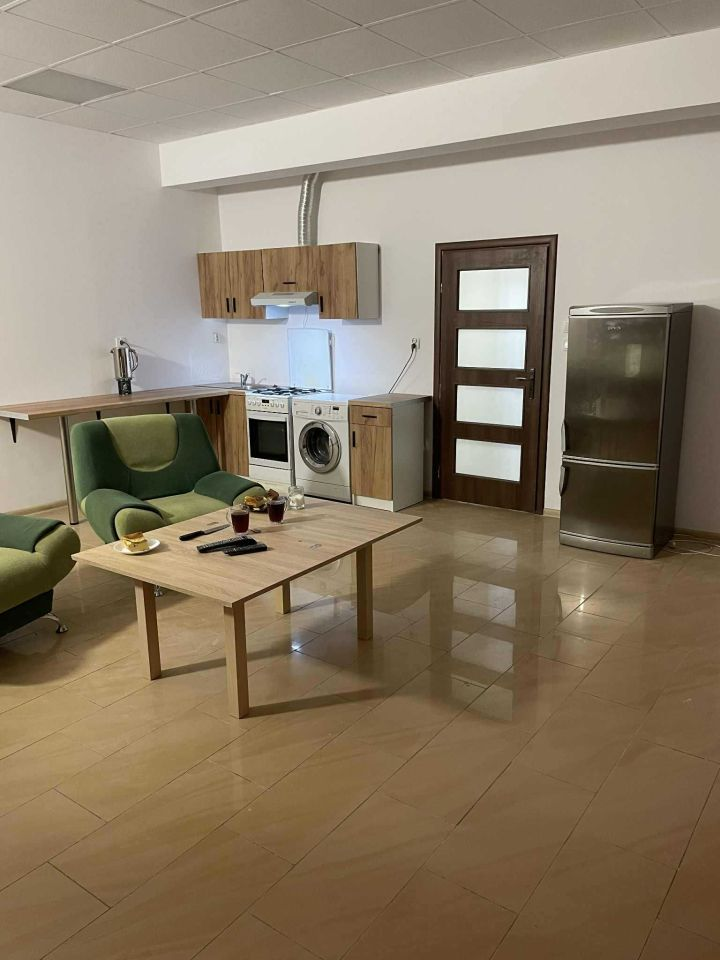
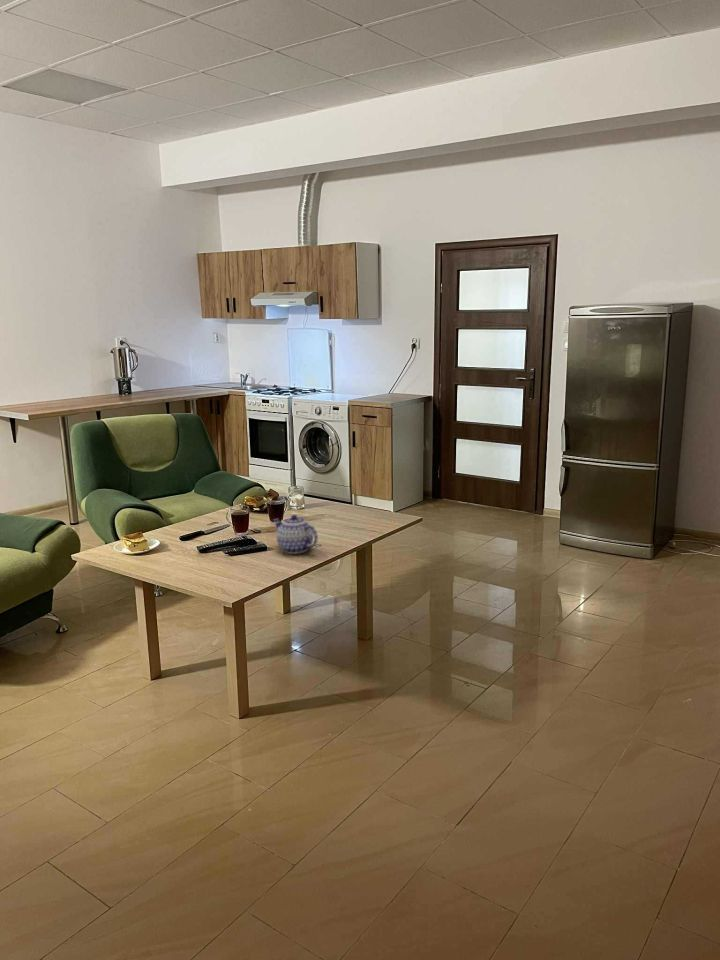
+ teapot [272,514,319,555]
